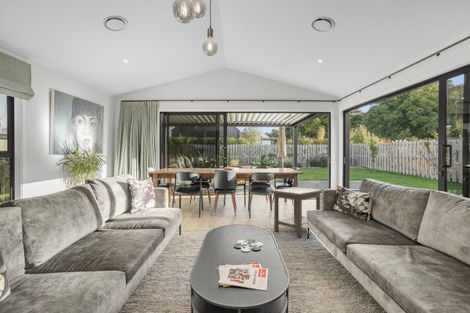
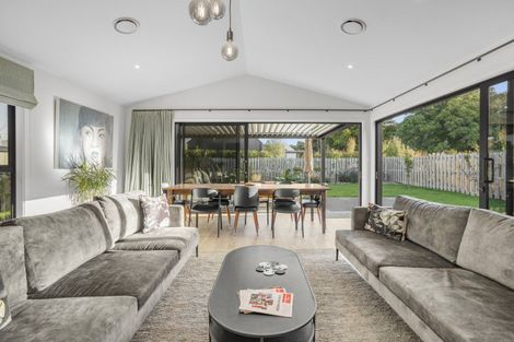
- side table [271,186,323,239]
